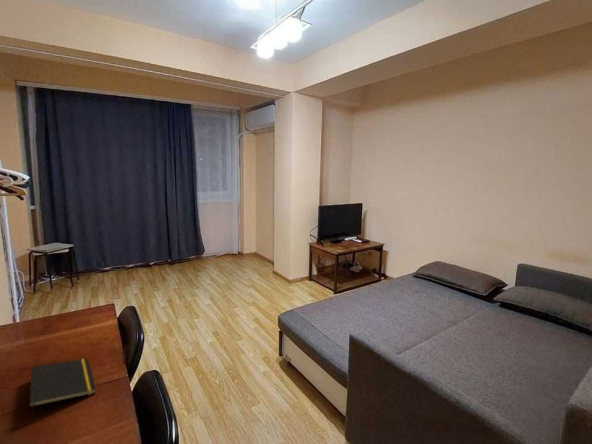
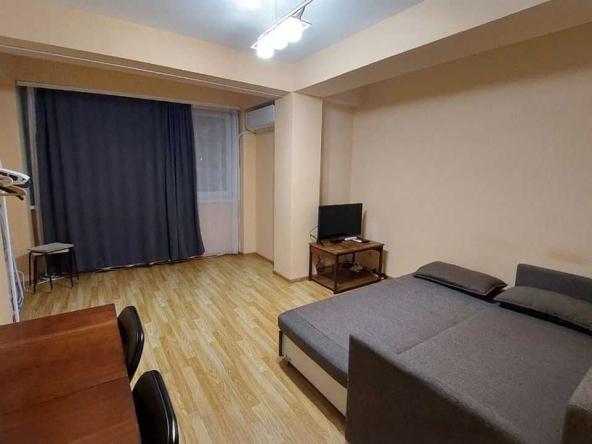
- notepad [28,357,97,419]
